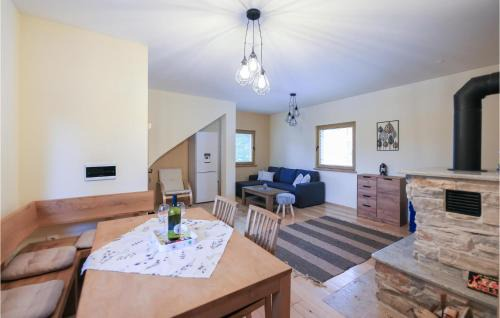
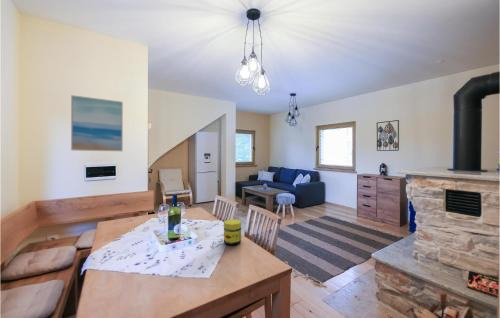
+ wall art [70,94,124,152]
+ jar [223,219,242,246]
